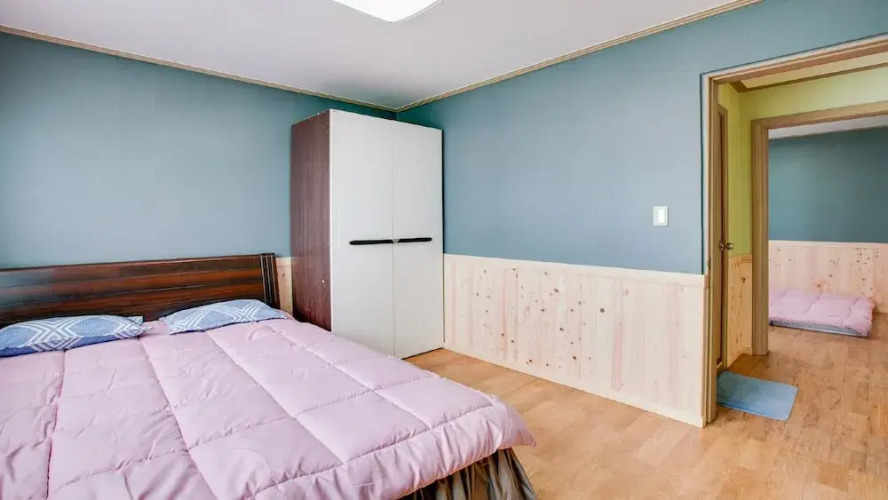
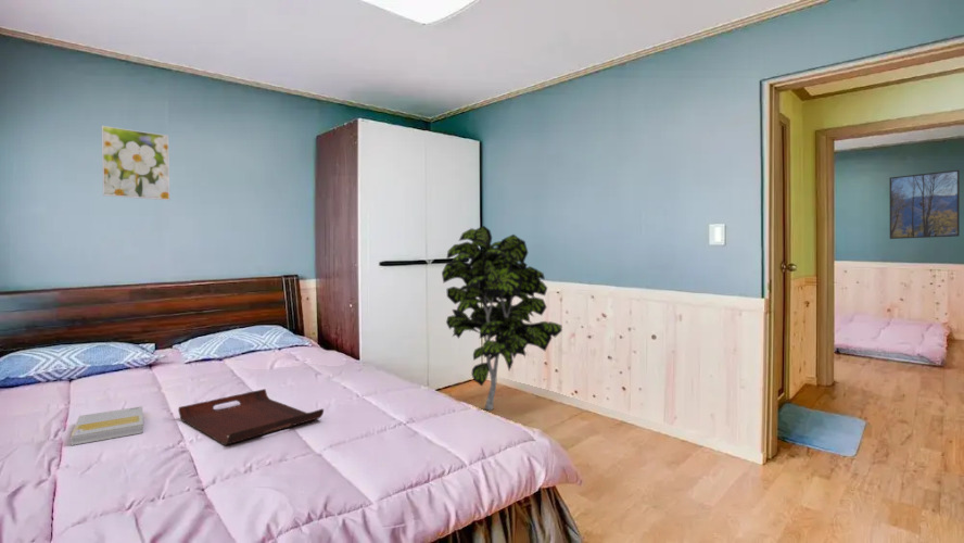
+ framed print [889,169,961,240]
+ indoor plant [441,225,563,411]
+ serving tray [177,388,325,446]
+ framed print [101,125,170,201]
+ book [69,405,144,446]
